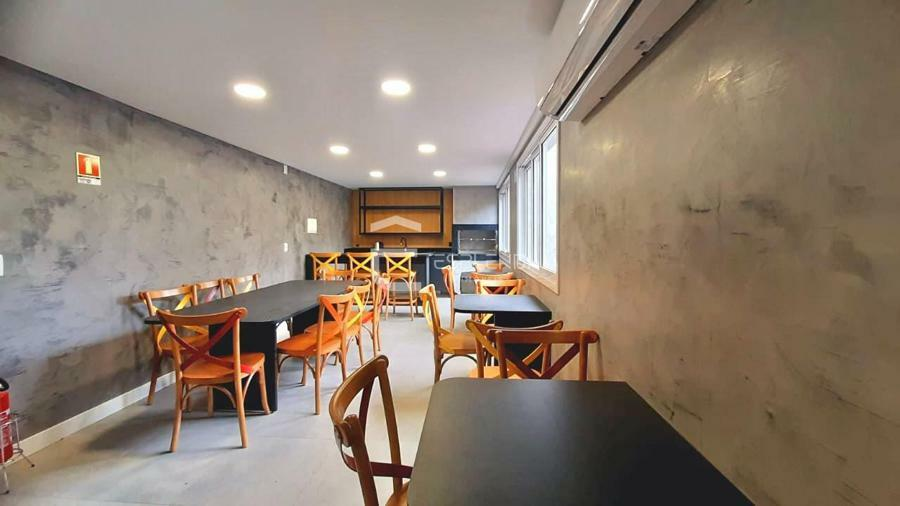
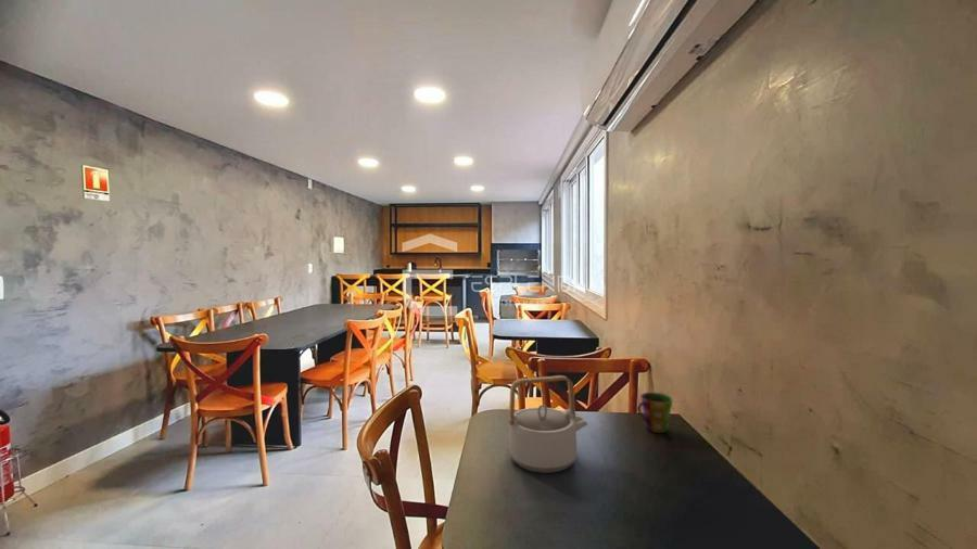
+ teapot [507,374,588,474]
+ cup [636,392,674,434]
